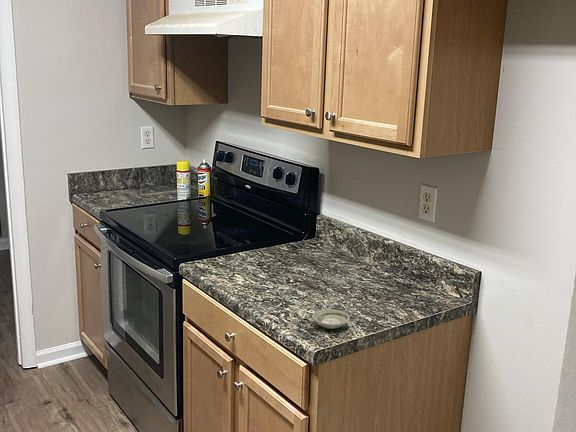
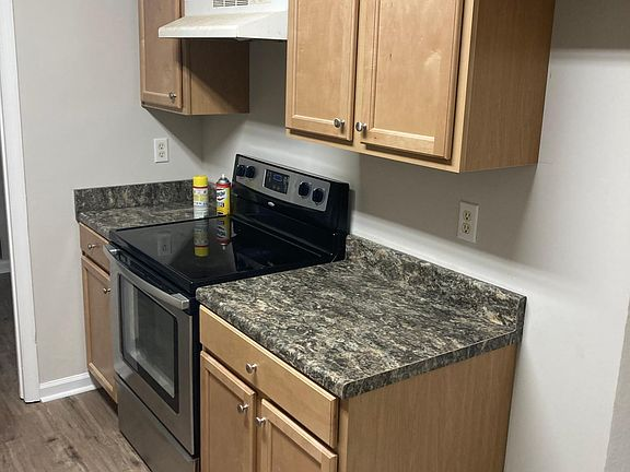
- saucer [311,308,351,330]
